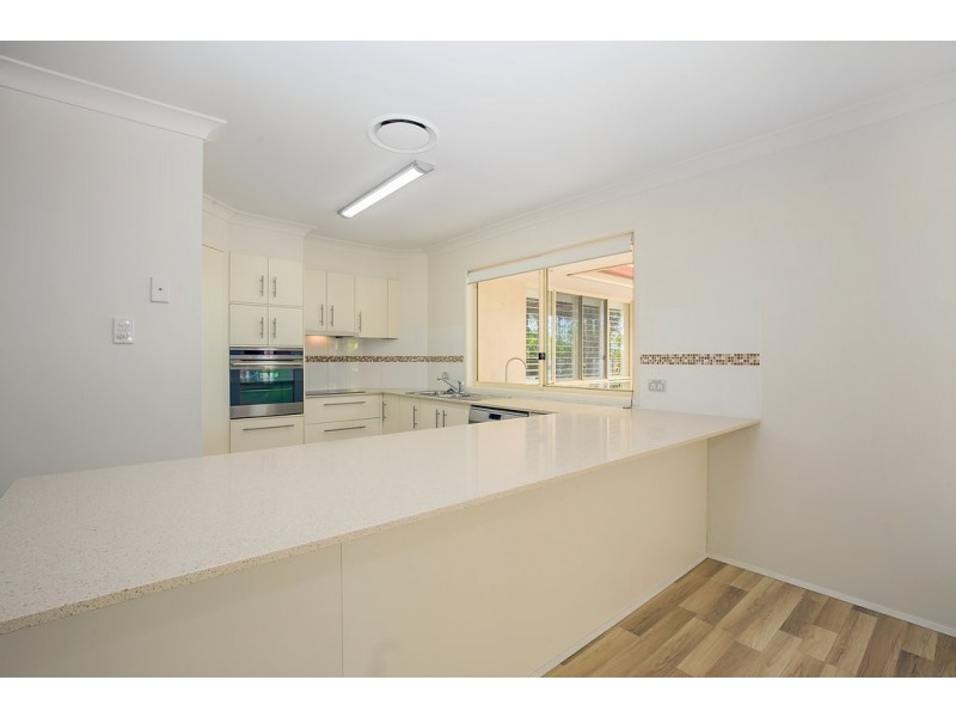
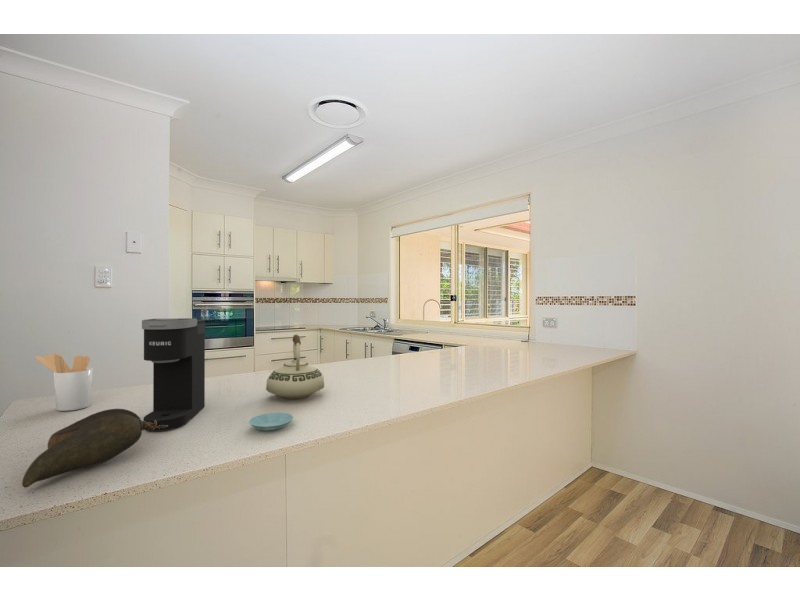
+ utensil holder [35,353,94,412]
+ coffee maker [141,317,206,432]
+ teakettle [265,334,325,400]
+ seed pod [21,408,168,489]
+ saucer [248,412,294,432]
